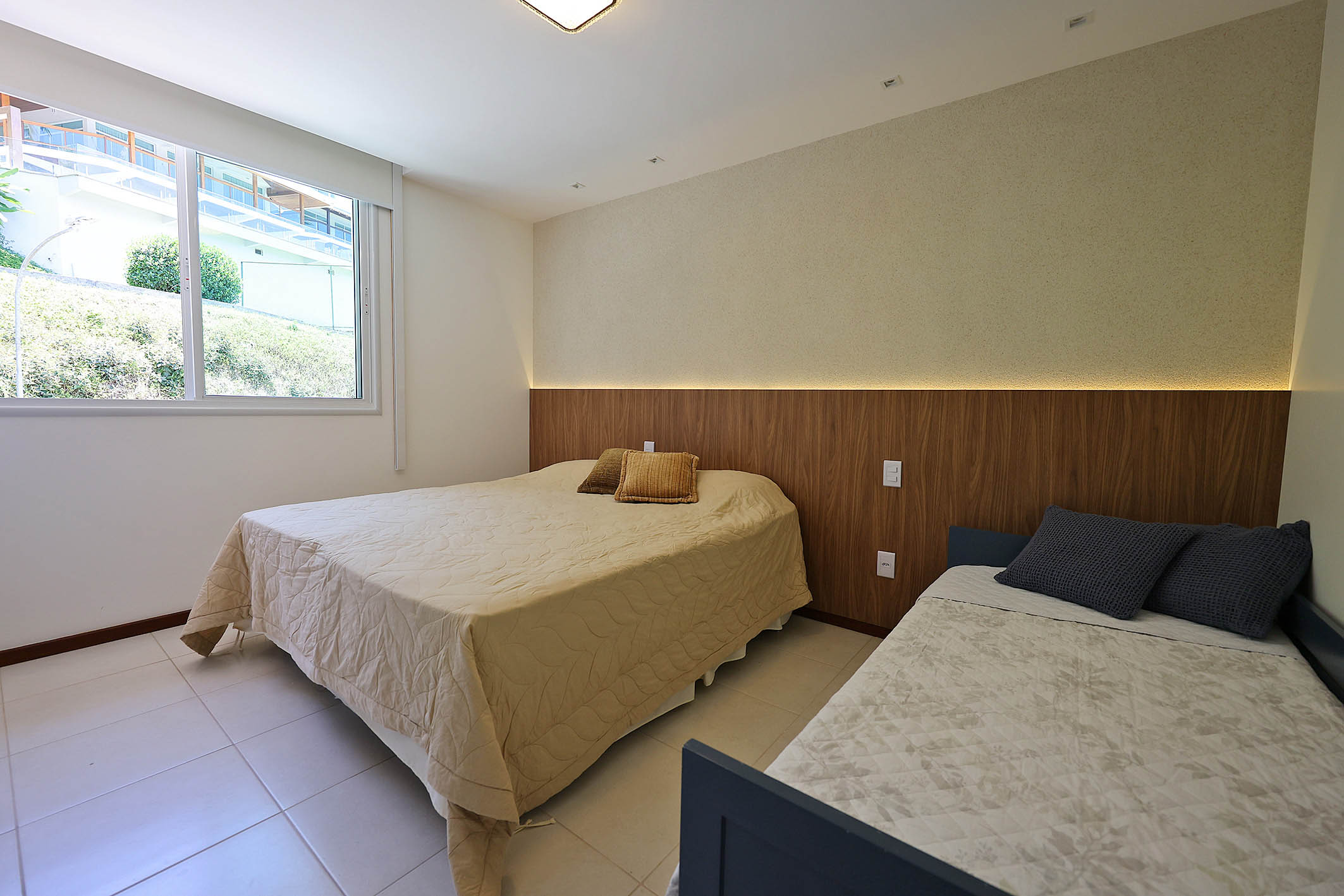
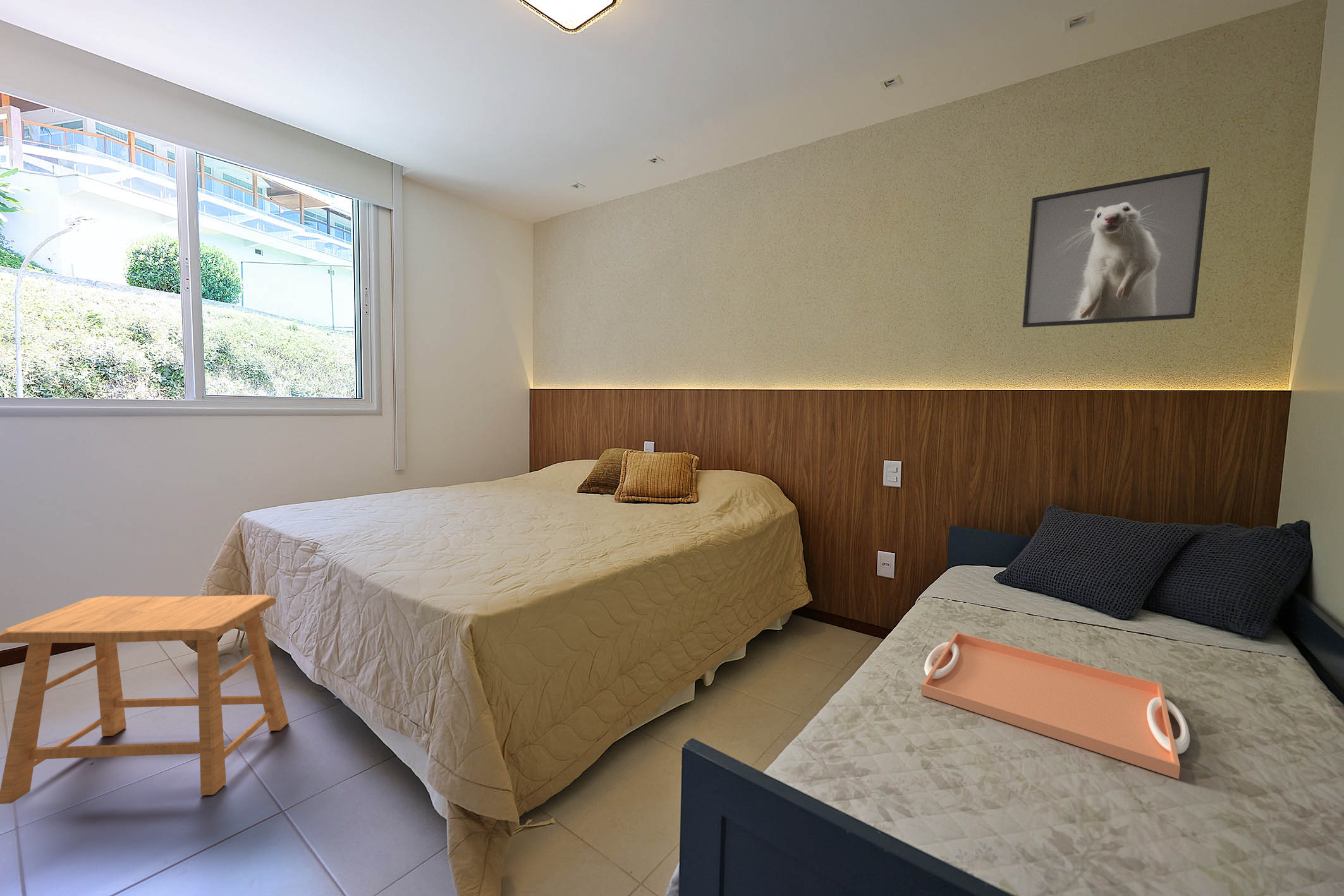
+ serving tray [920,632,1190,780]
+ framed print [1022,166,1211,328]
+ stool [0,594,289,804]
